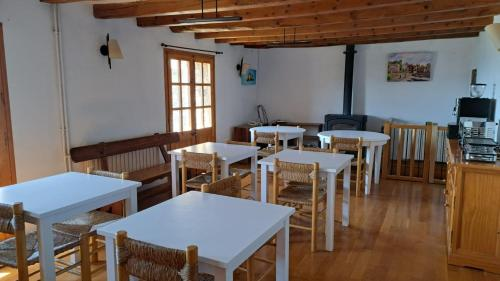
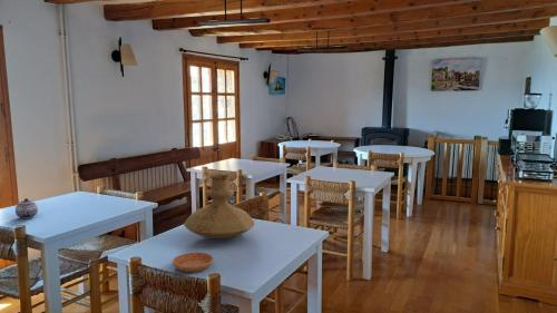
+ vase [183,174,256,239]
+ saucer [172,252,214,273]
+ teapot [14,197,39,219]
